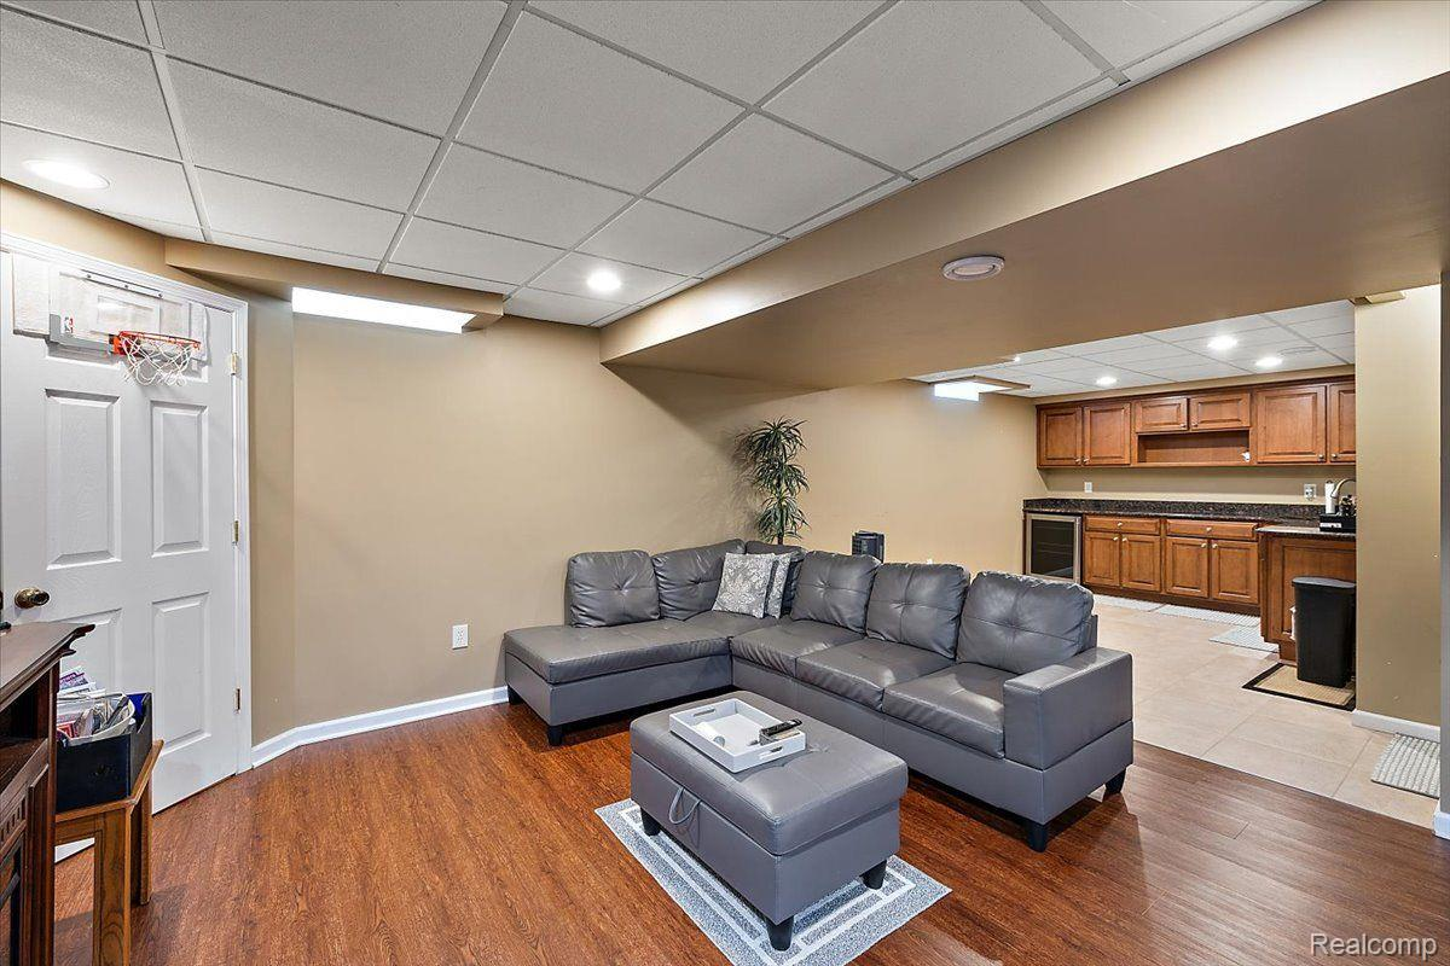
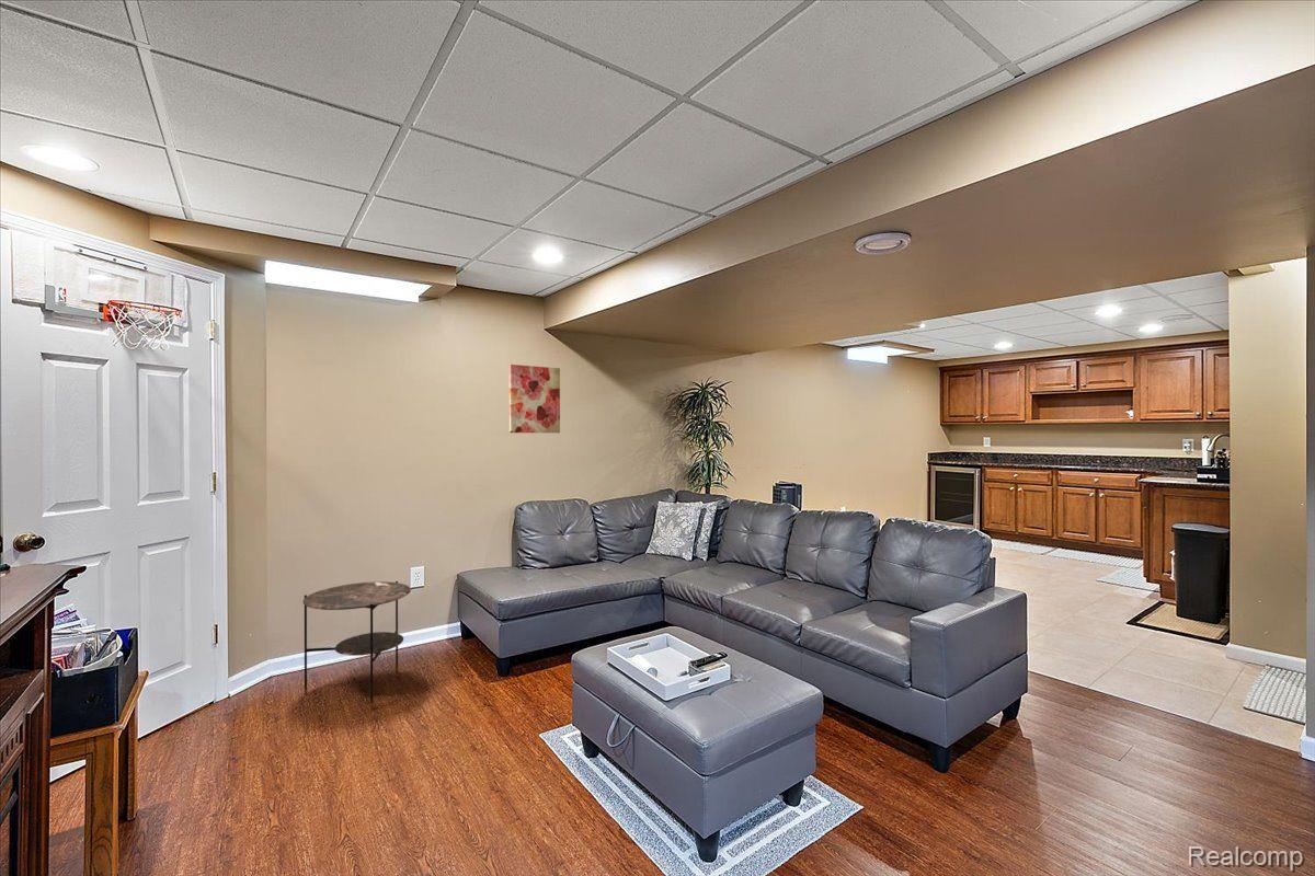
+ side table [301,580,412,711]
+ wall art [508,364,561,434]
